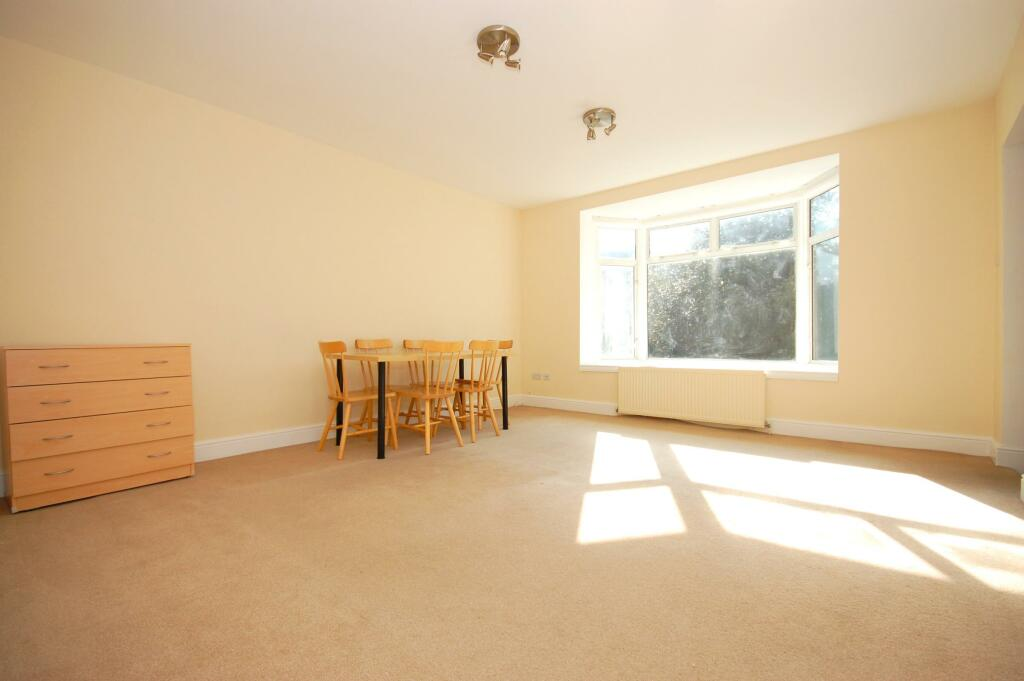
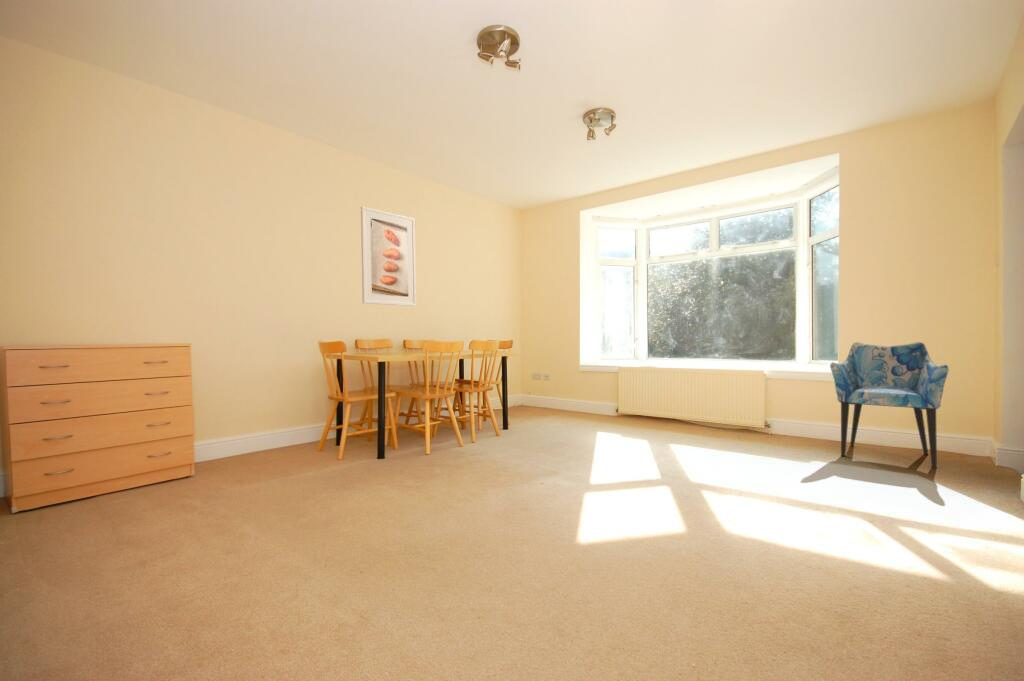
+ armchair [829,341,950,469]
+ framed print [360,205,417,307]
